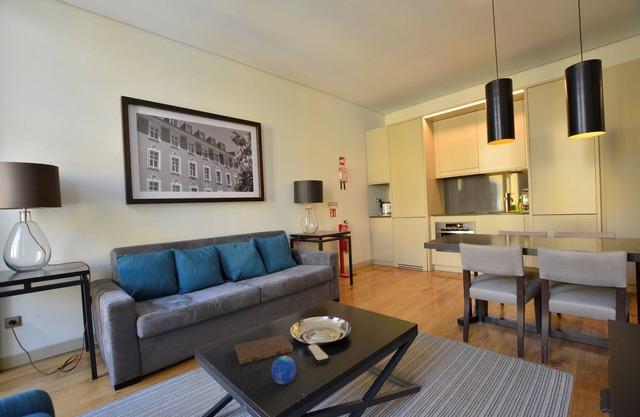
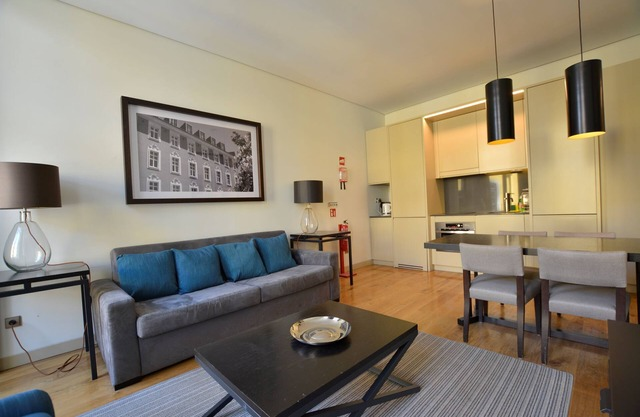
- book [234,333,294,366]
- decorative orb [270,355,297,386]
- remote control [305,343,331,366]
